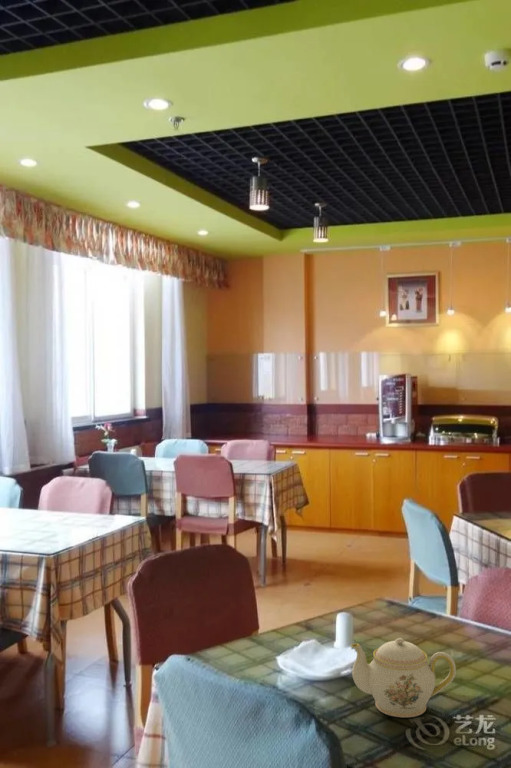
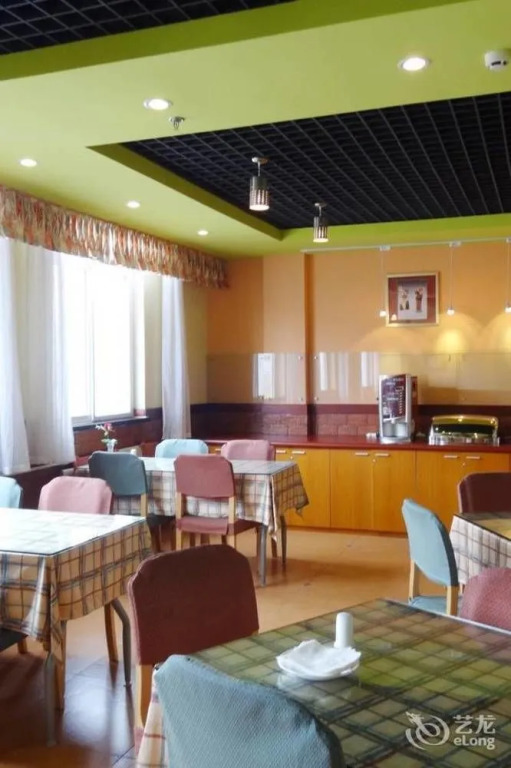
- teapot [350,637,457,718]
